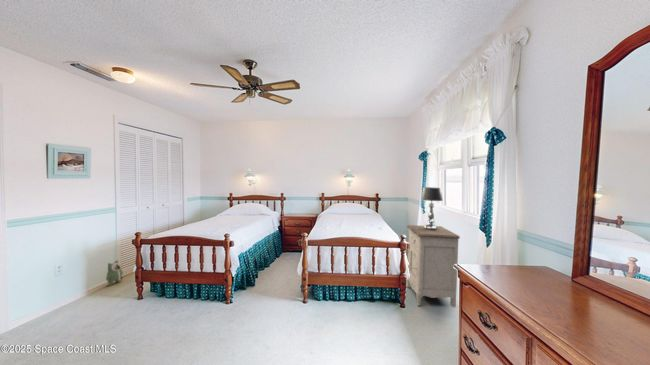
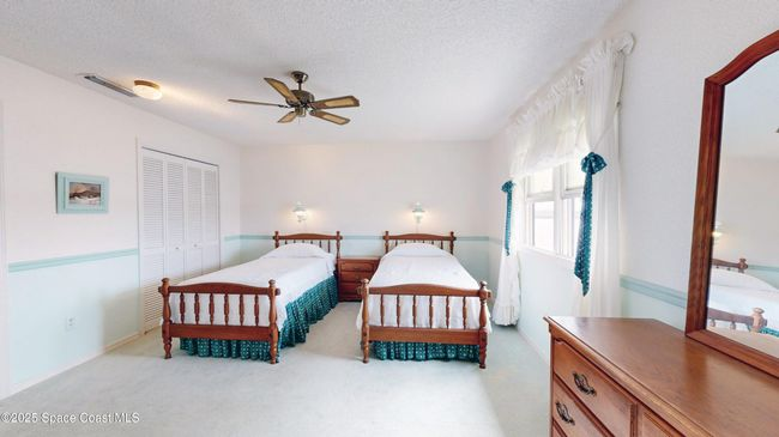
- plush toy [105,259,124,287]
- table lamp [420,186,444,230]
- nightstand [406,224,461,308]
